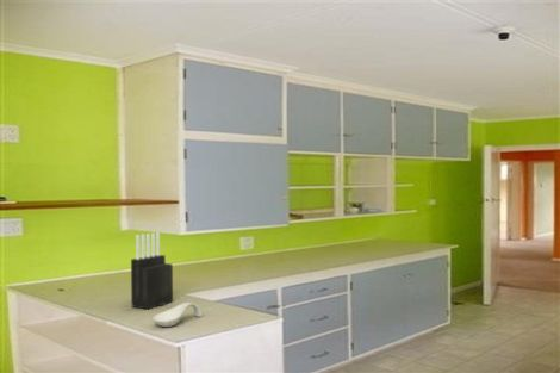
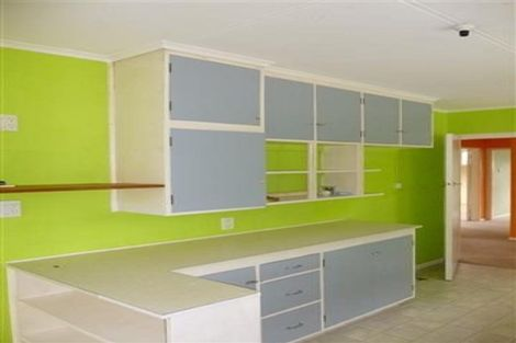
- knife block [130,231,174,311]
- spoon rest [151,301,204,328]
